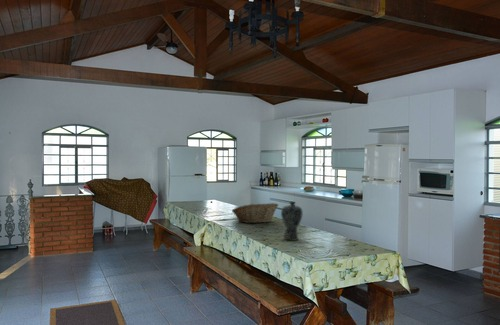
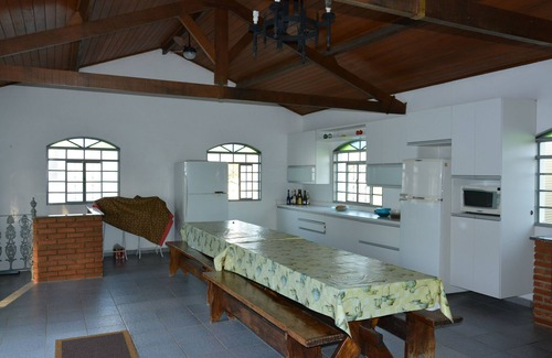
- fruit basket [231,202,279,224]
- vase [280,201,304,242]
